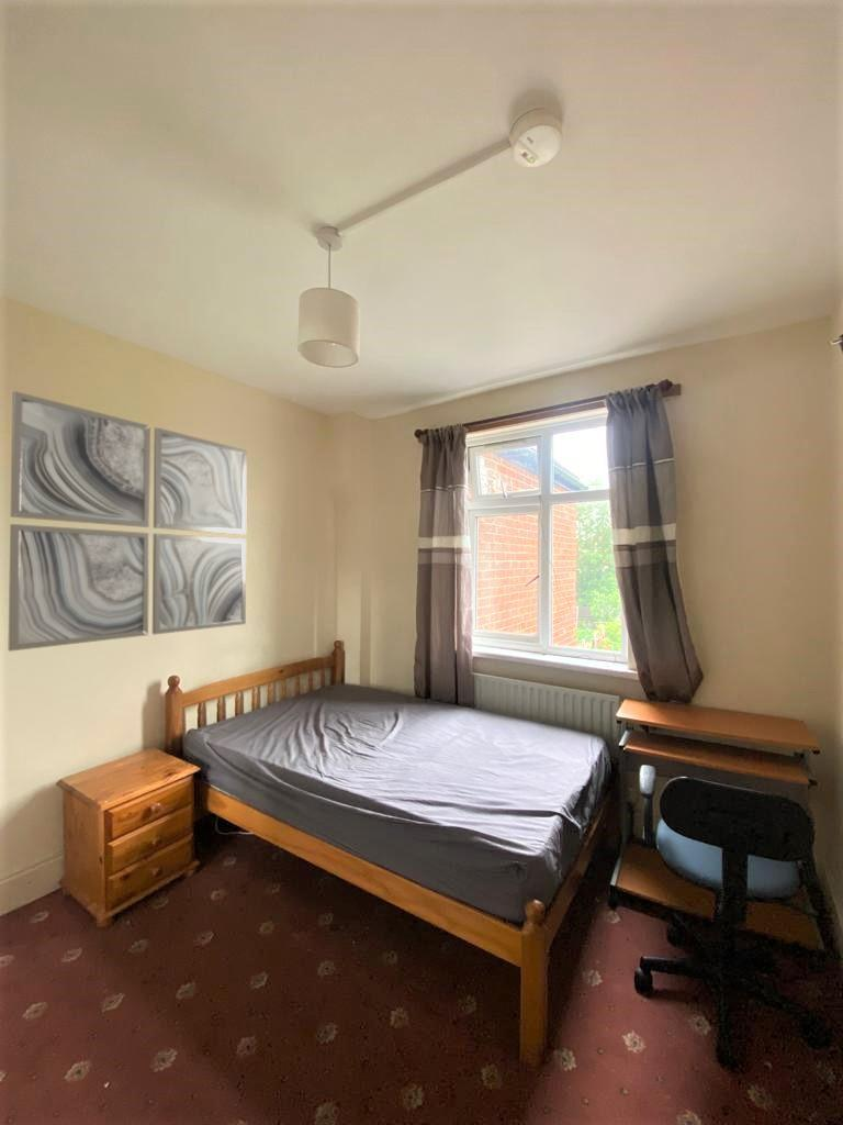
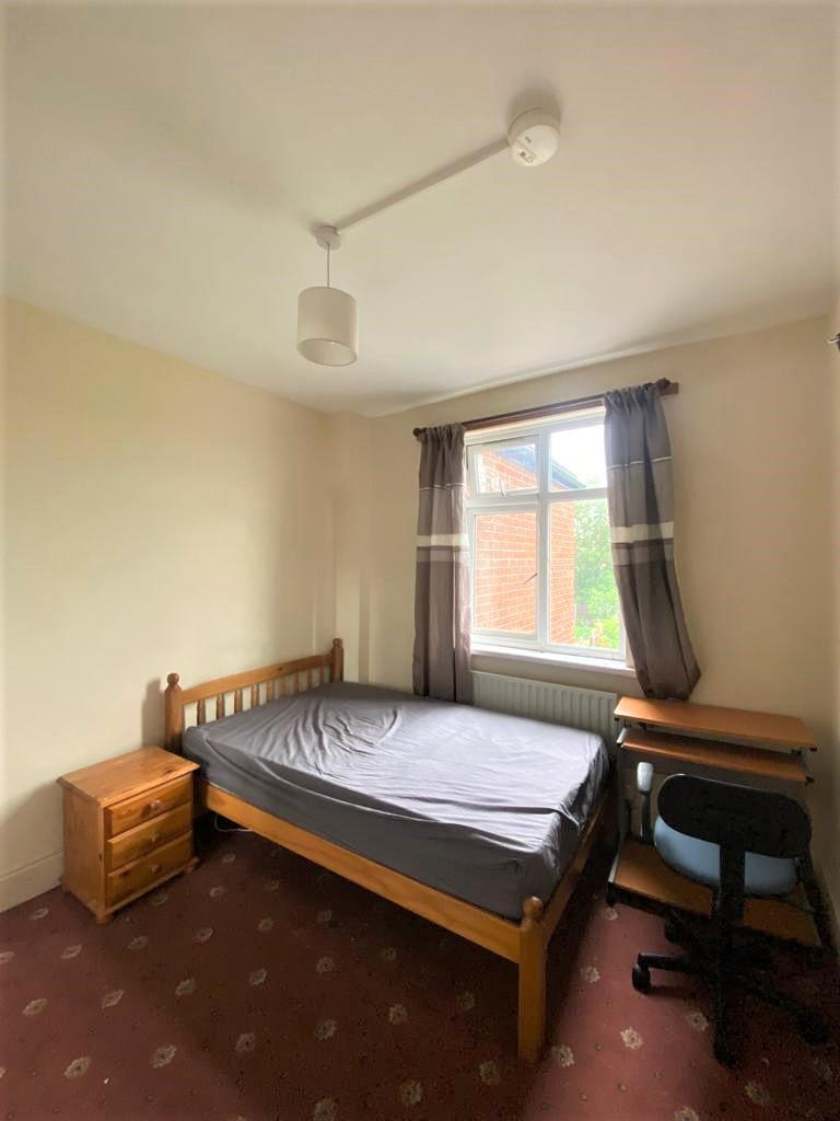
- wall art [7,390,248,653]
